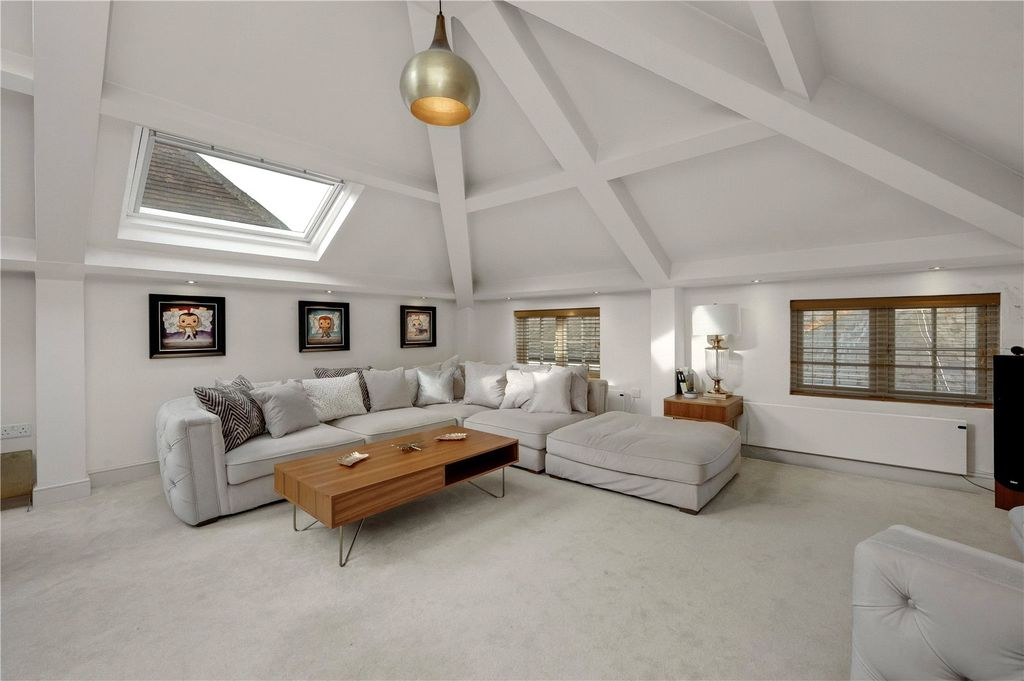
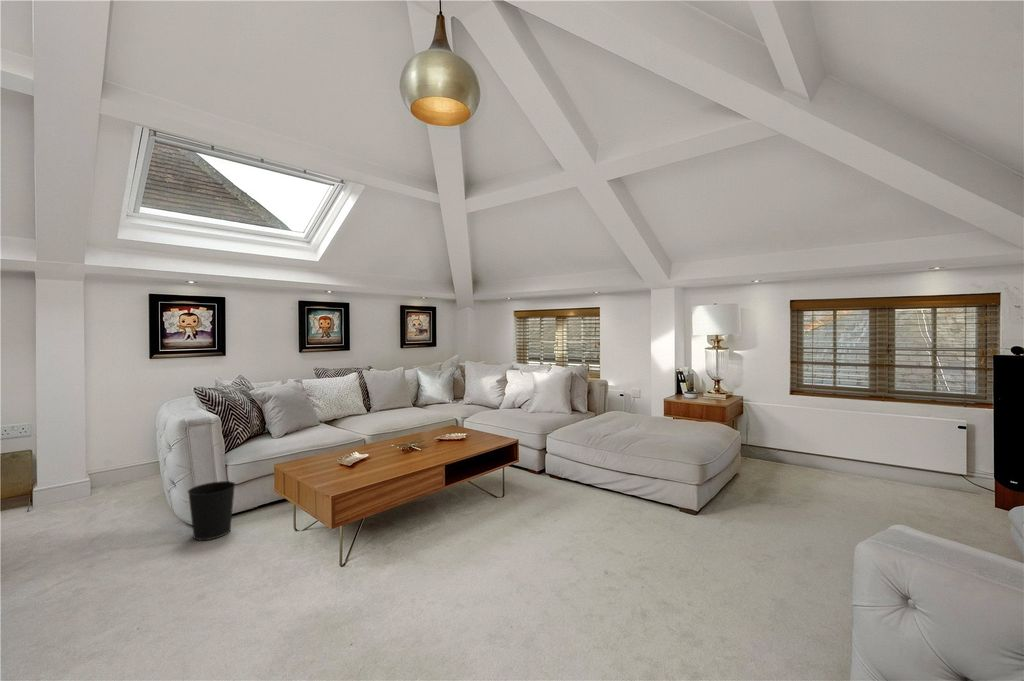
+ wastebasket [187,480,237,541]
